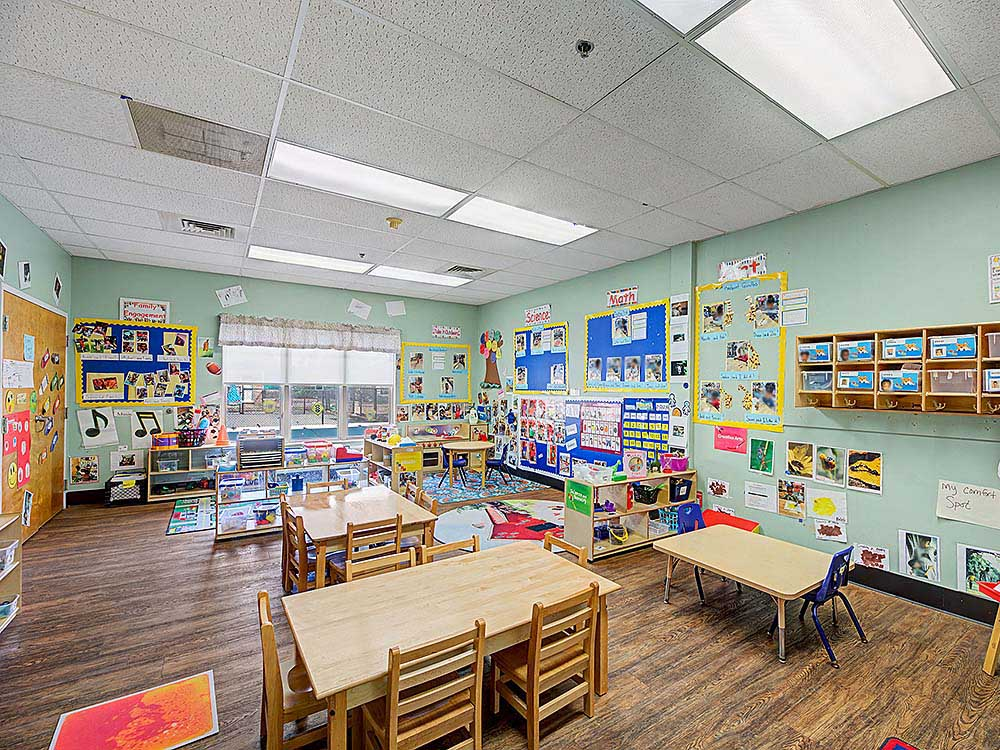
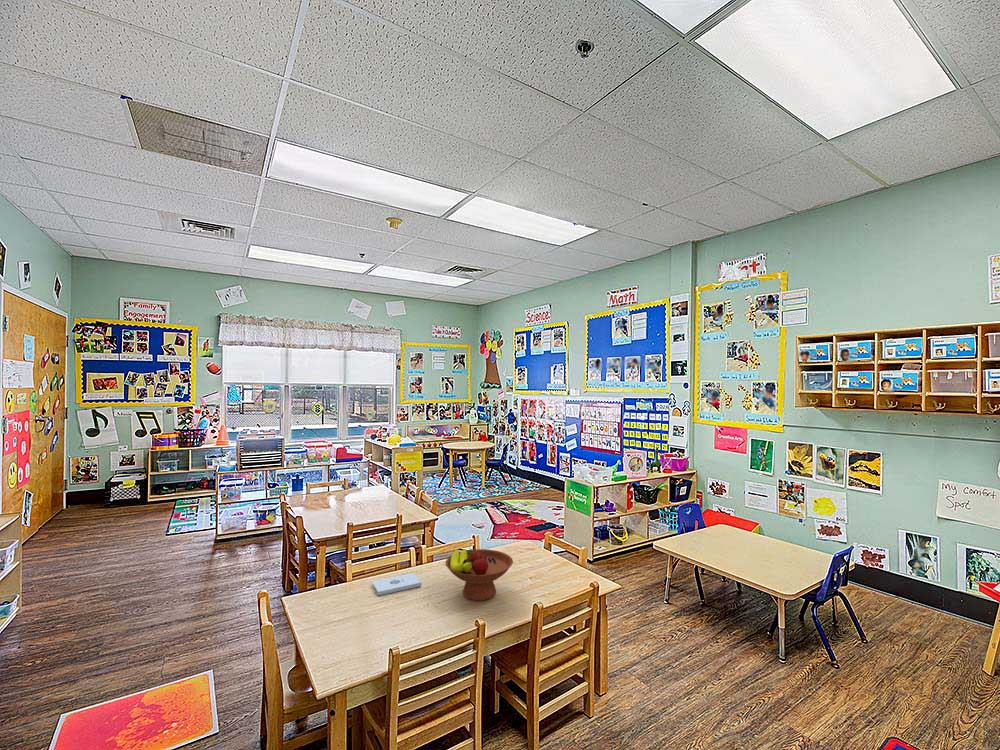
+ notepad [371,572,422,596]
+ fruit bowl [445,548,514,602]
